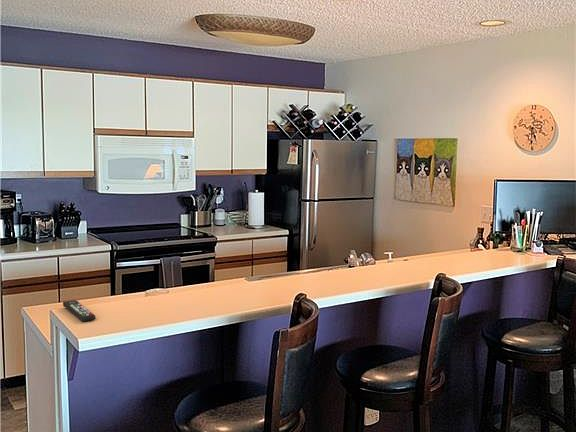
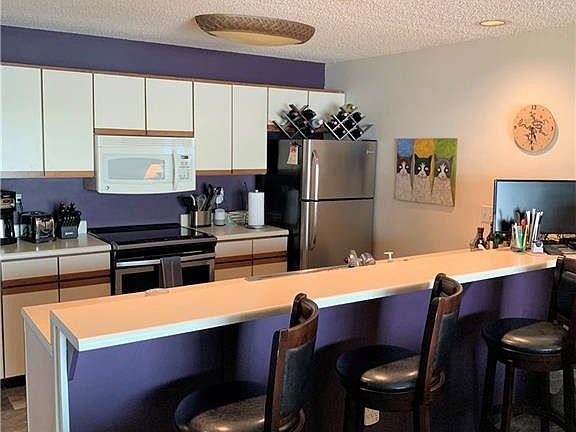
- remote control [62,299,96,322]
